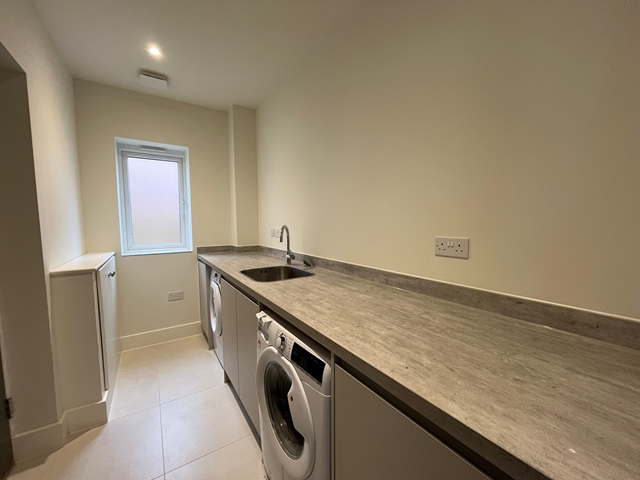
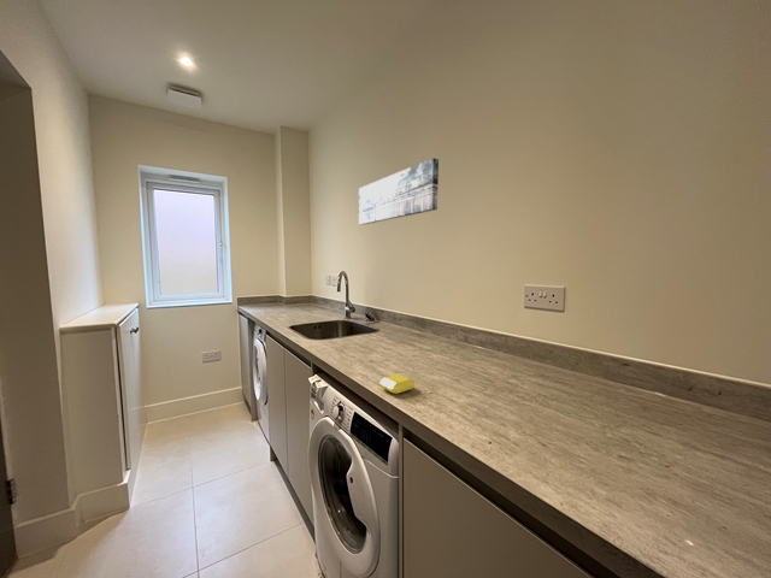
+ wall art [358,157,440,226]
+ soap bar [378,373,416,395]
